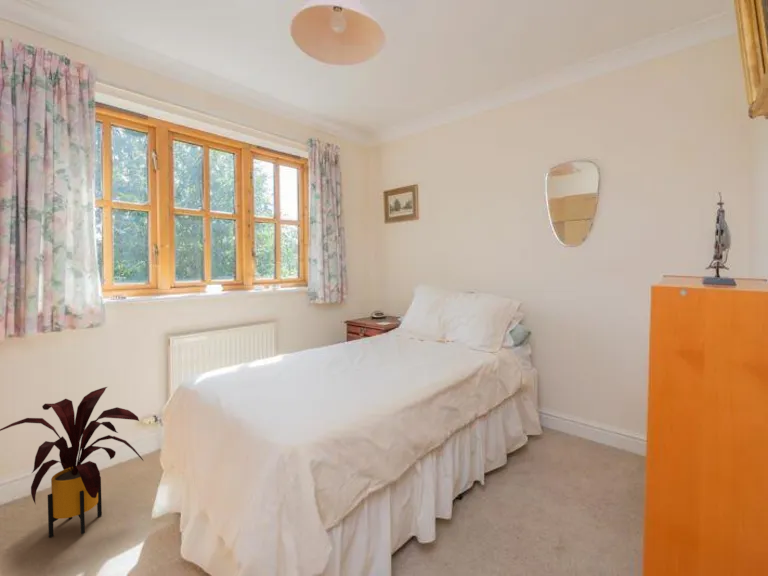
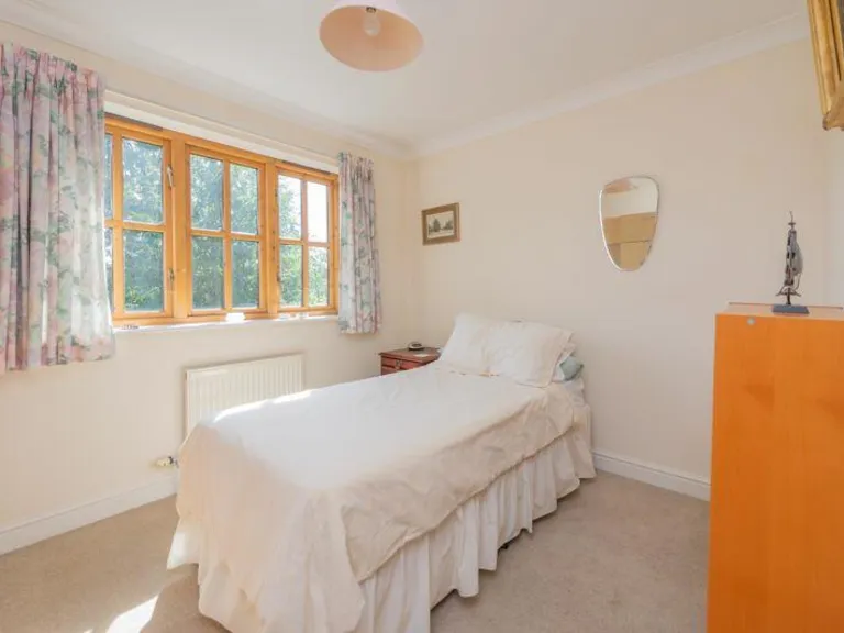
- house plant [0,386,144,538]
